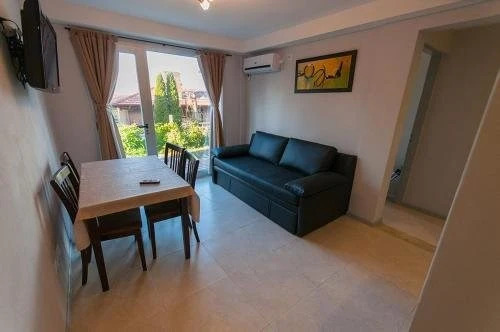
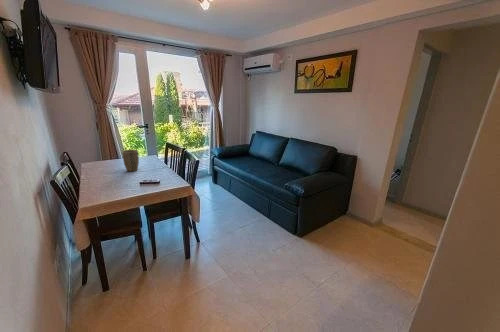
+ plant pot [121,149,140,172]
